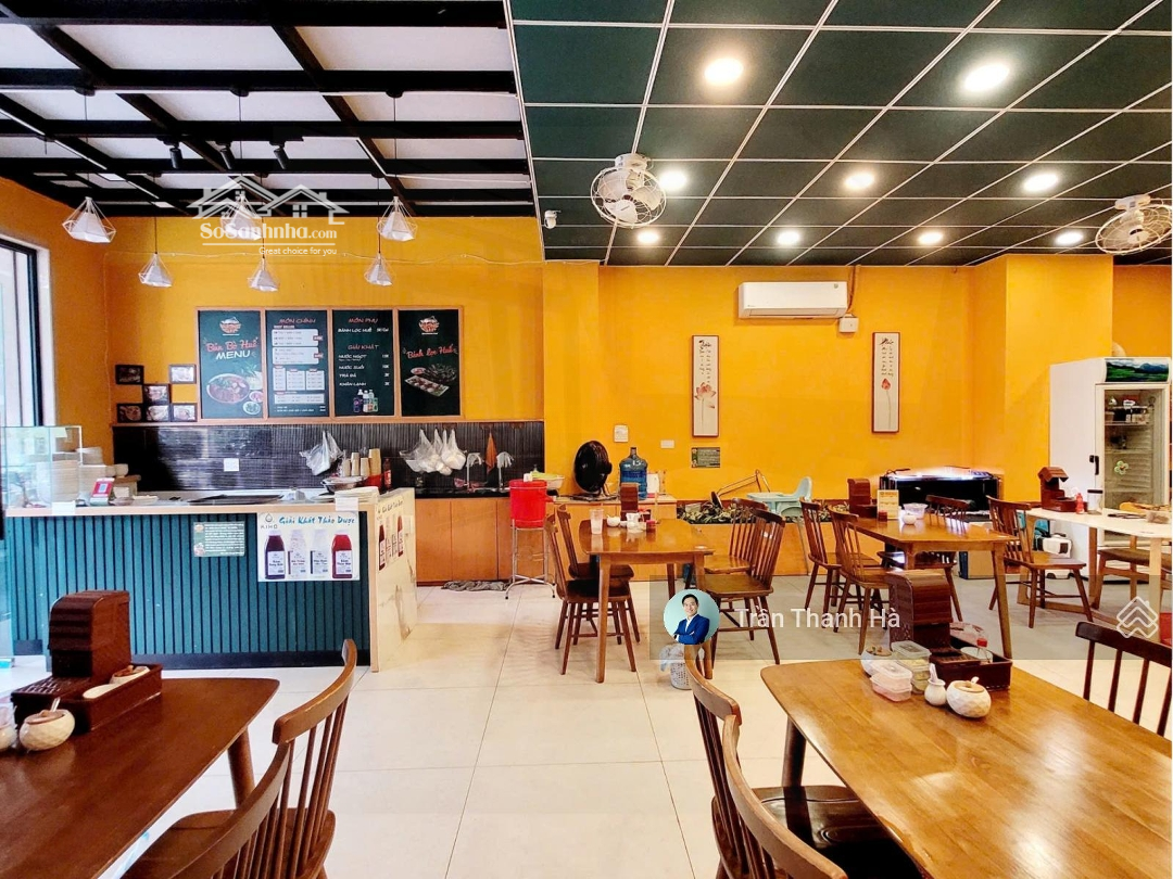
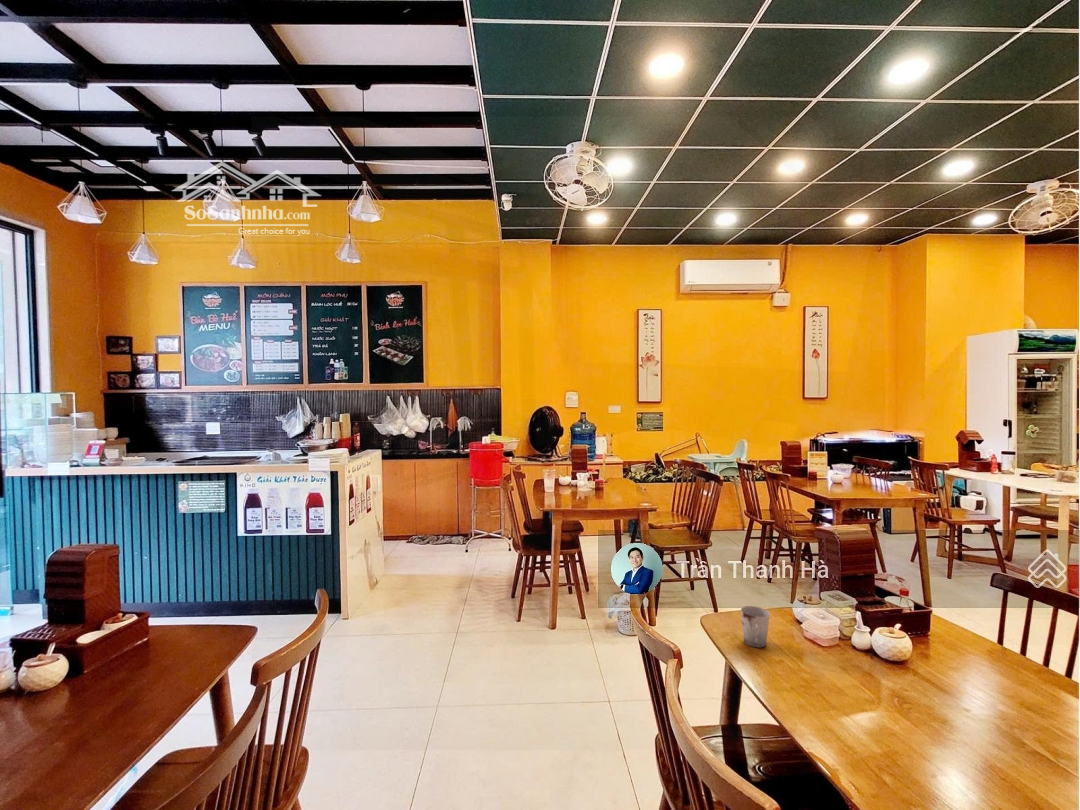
+ cup [740,605,771,648]
